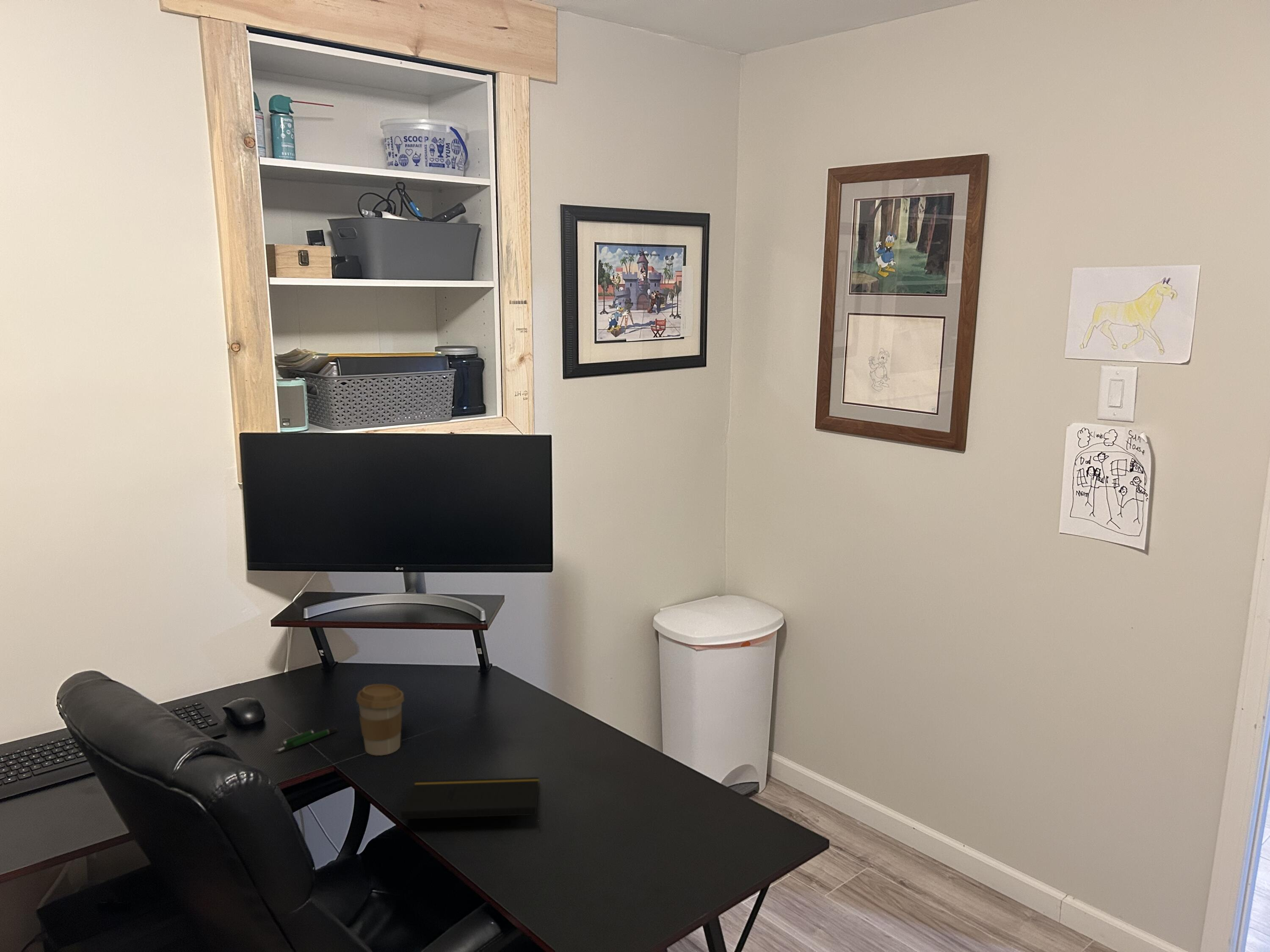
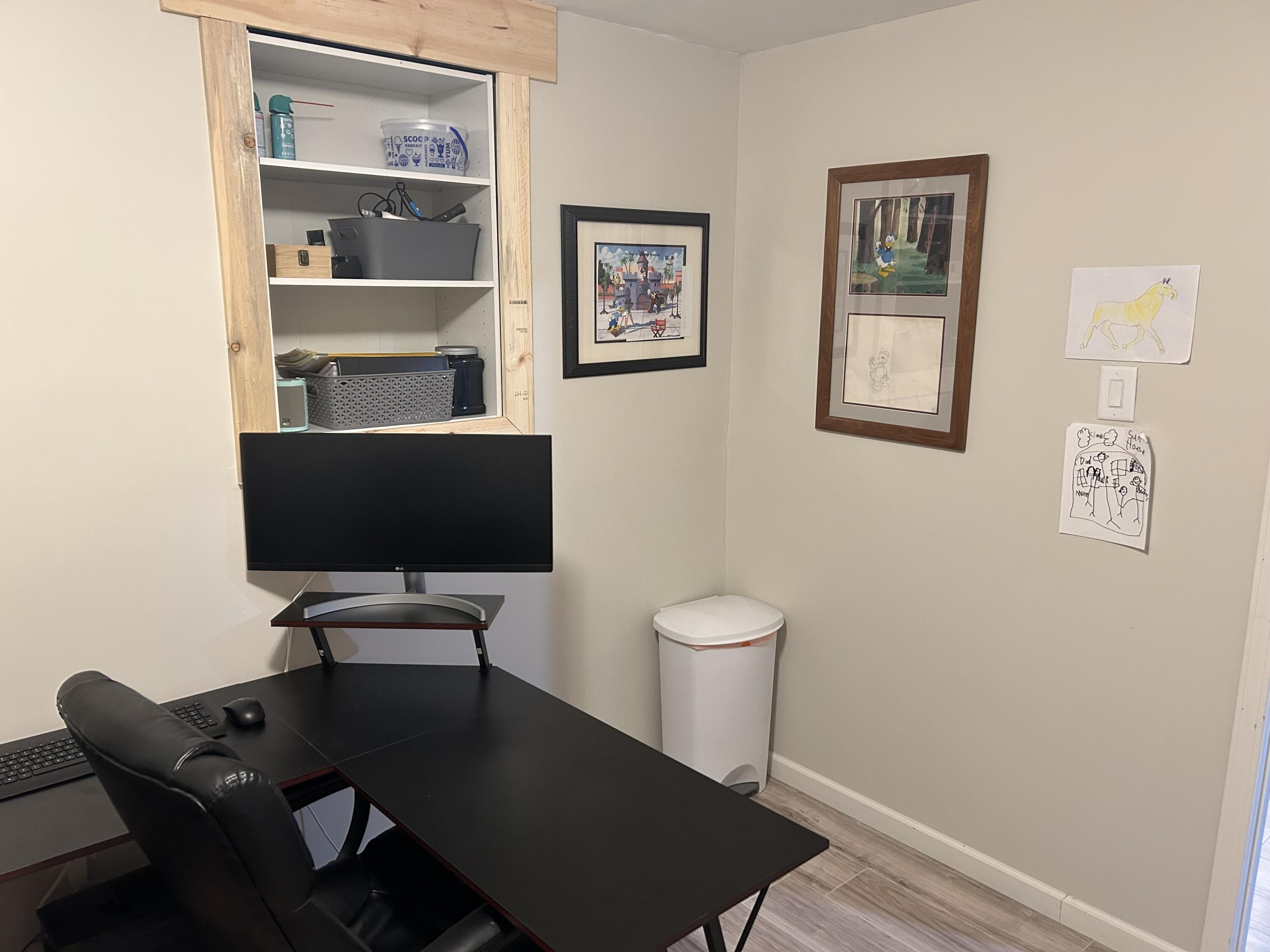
- notepad [400,777,541,831]
- pen [273,726,337,752]
- coffee cup [356,684,405,756]
